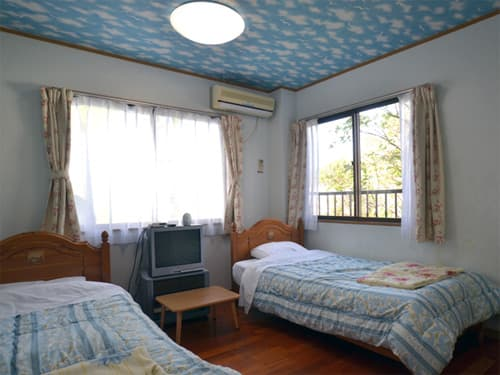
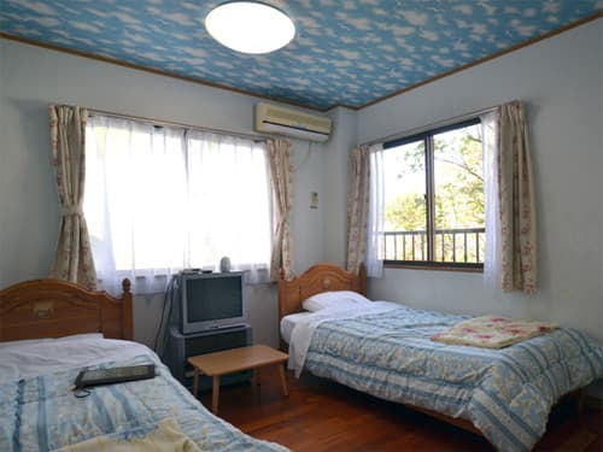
+ clutch bag [65,363,162,399]
